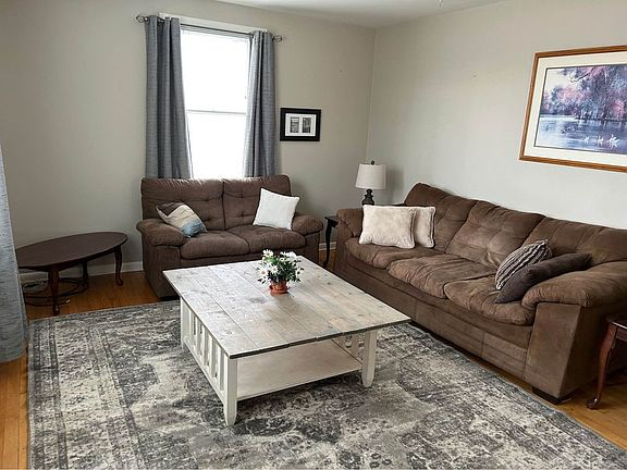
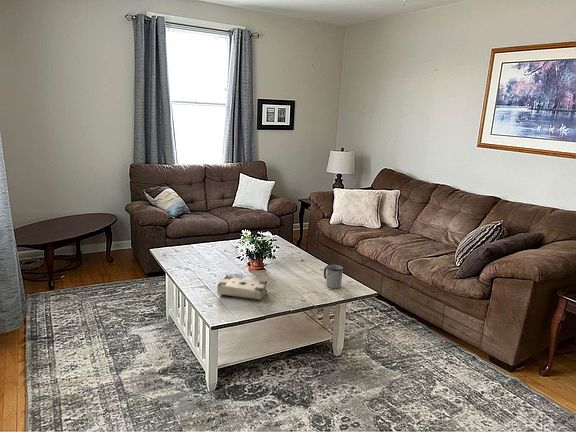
+ mug [323,263,344,289]
+ book [216,274,268,301]
